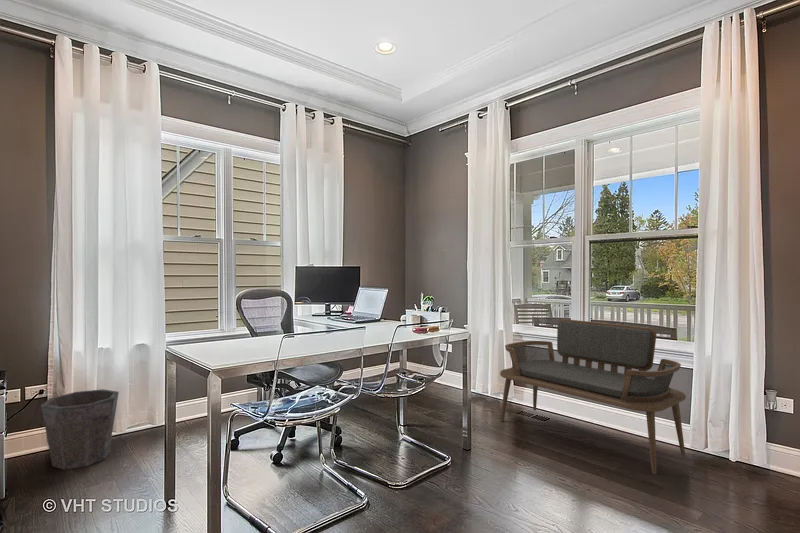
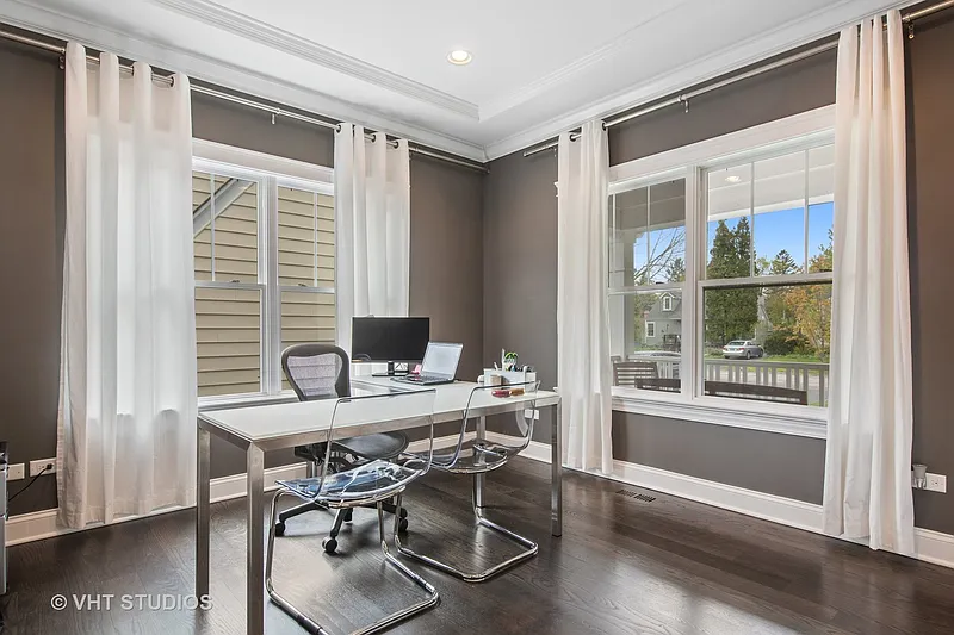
- bench [499,318,687,475]
- waste bin [40,388,120,470]
